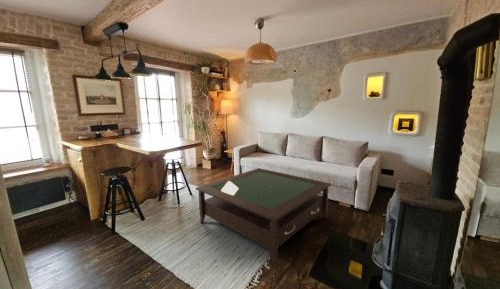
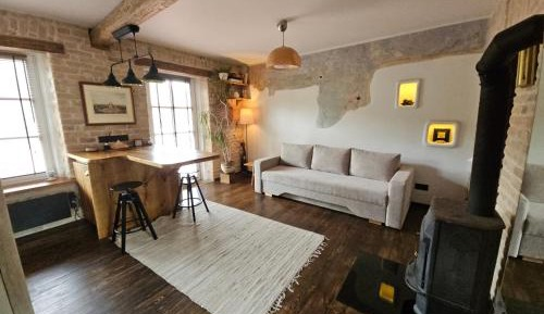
- coffee table [195,167,332,267]
